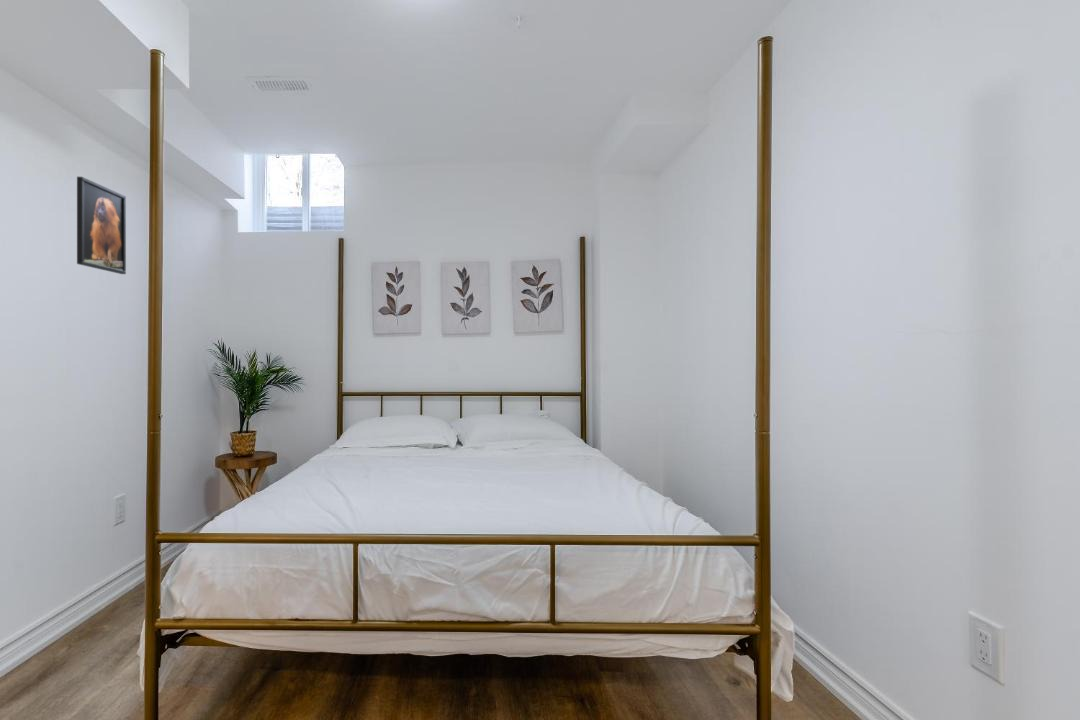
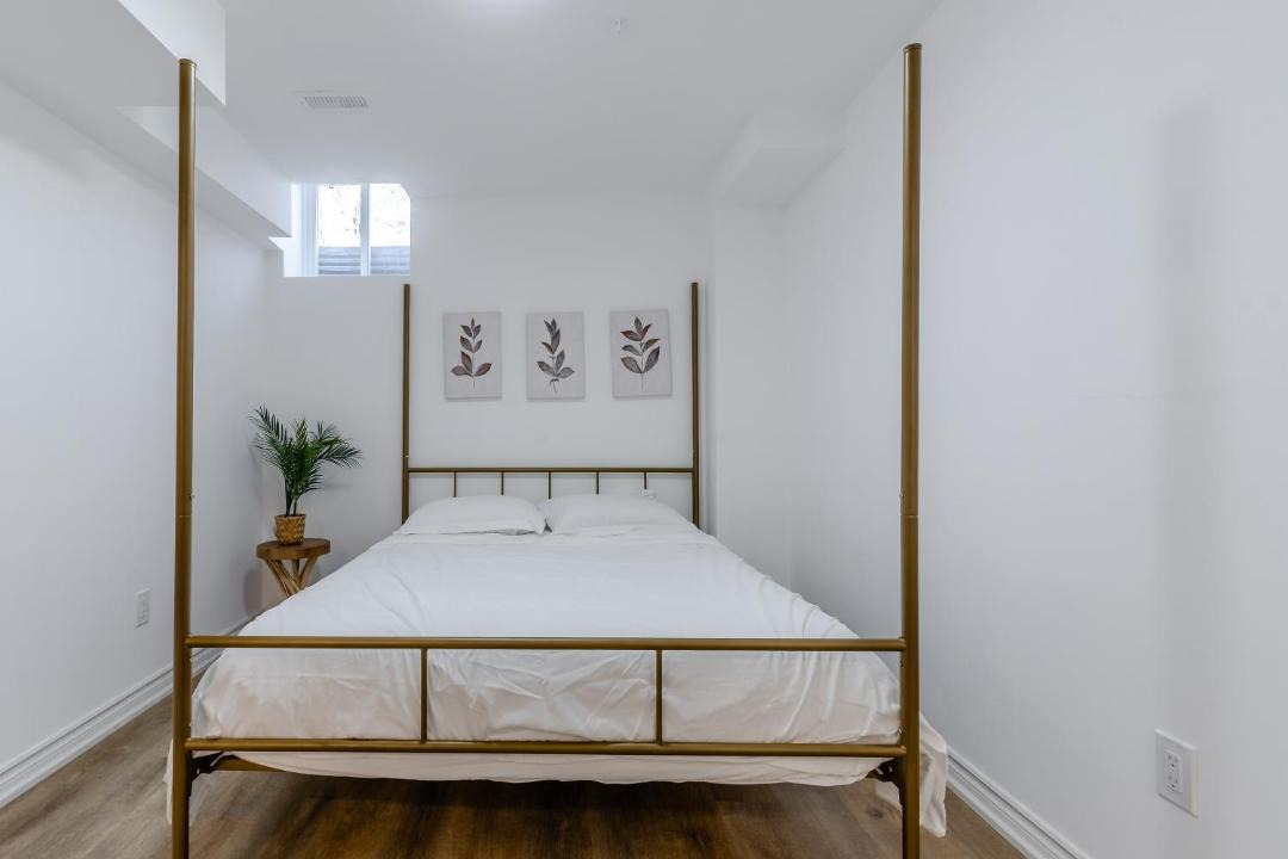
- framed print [76,176,127,275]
